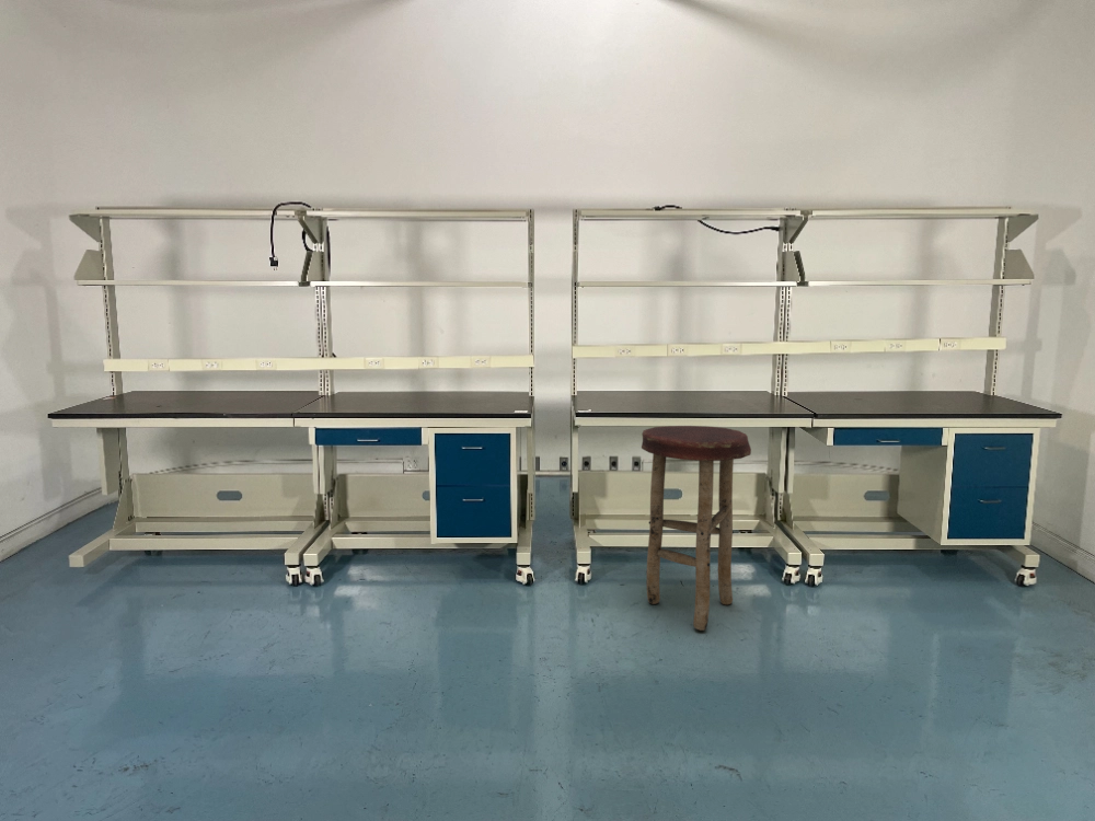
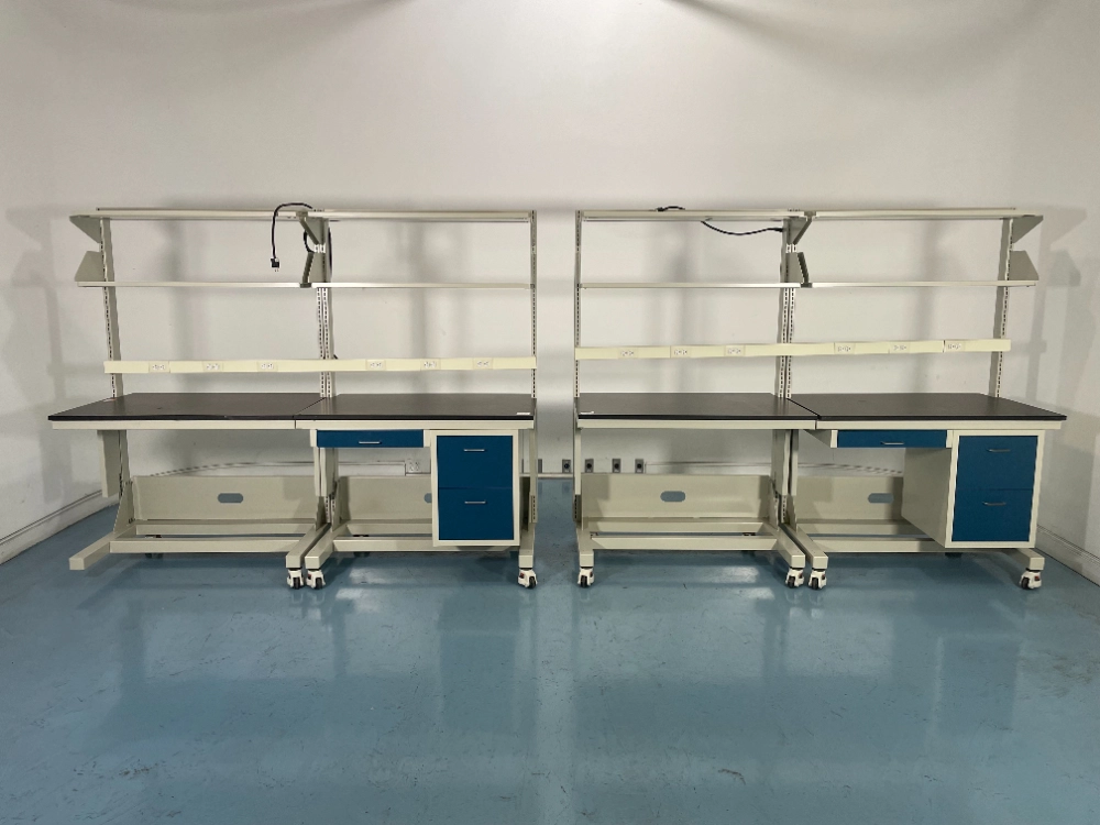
- stool [641,425,752,632]
